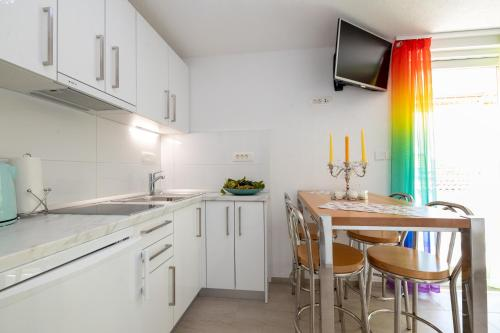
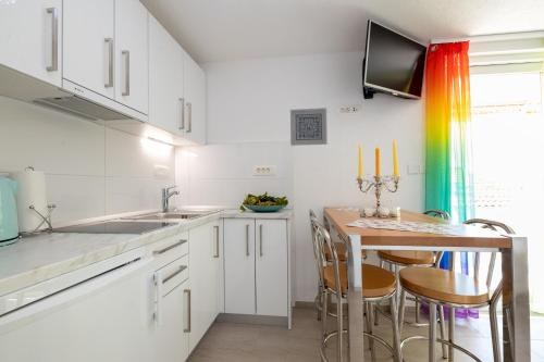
+ wall art [289,107,329,147]
